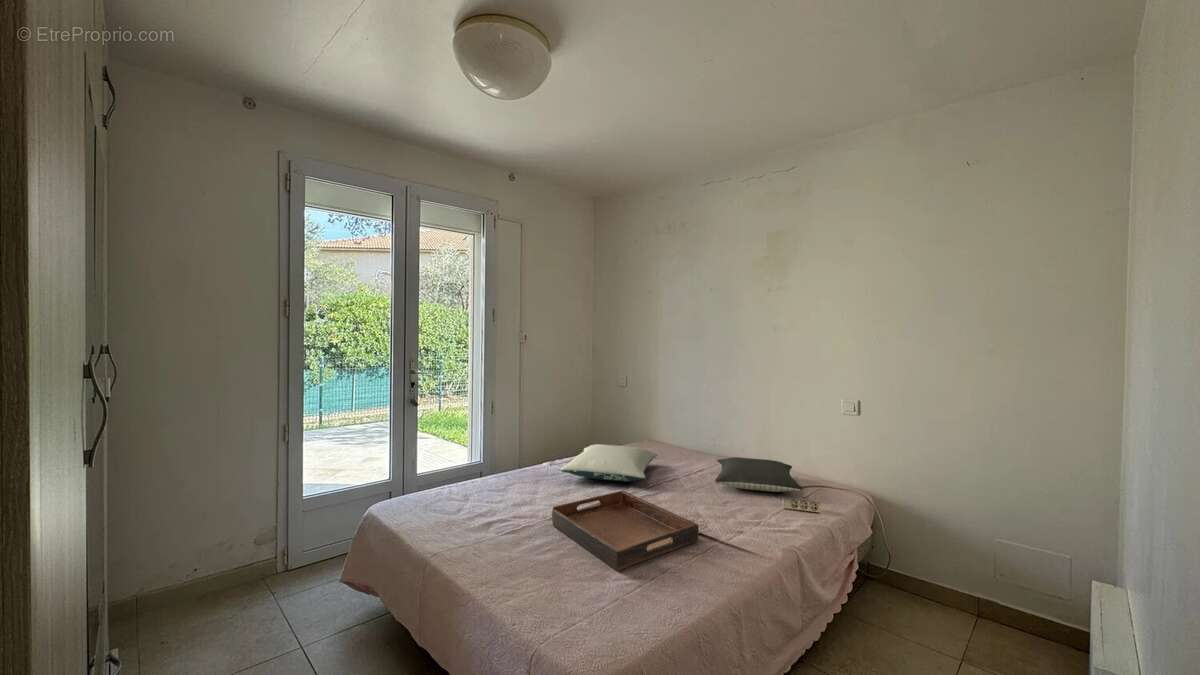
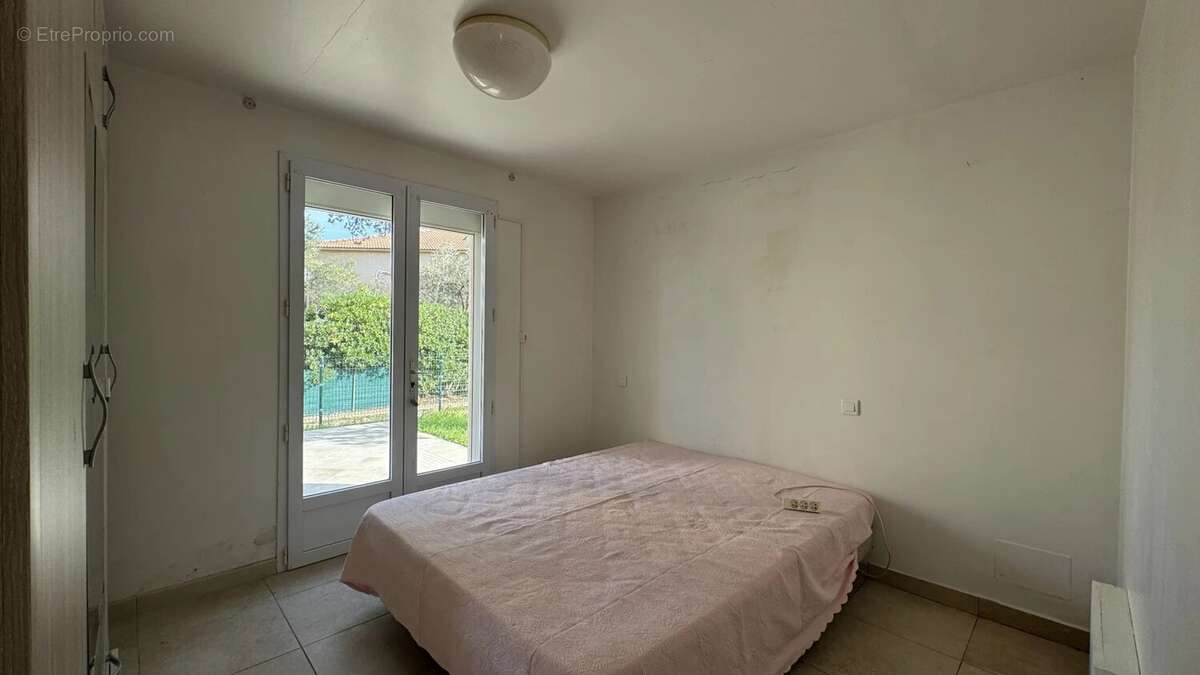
- serving tray [551,490,699,572]
- pillow [714,456,804,493]
- pillow [559,443,658,482]
